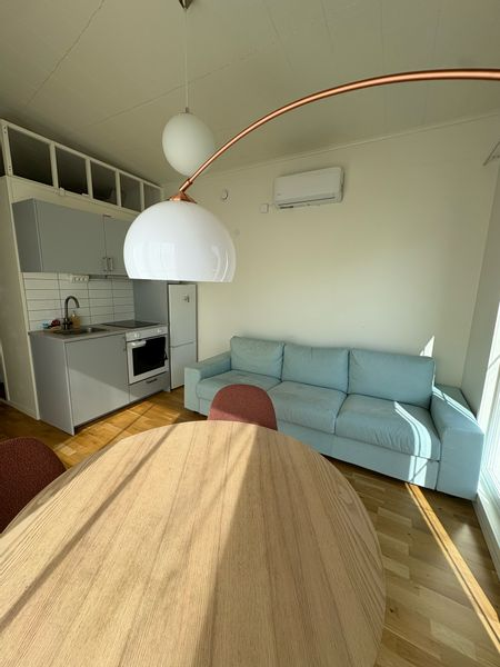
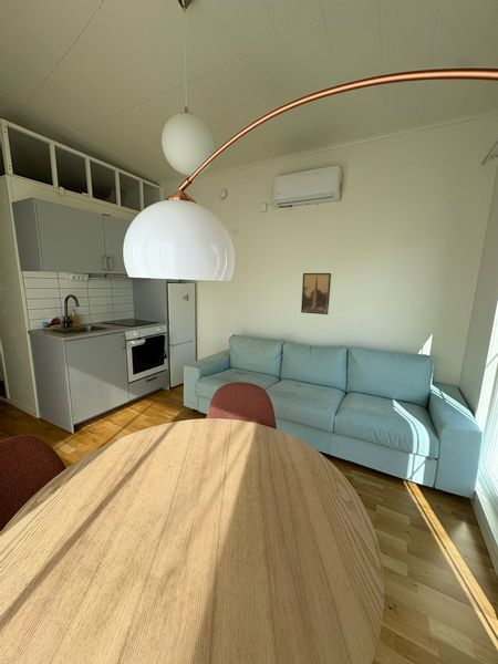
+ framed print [300,272,332,315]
